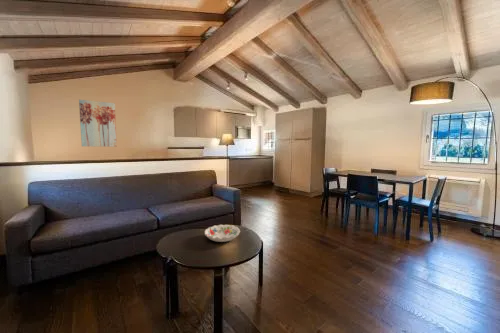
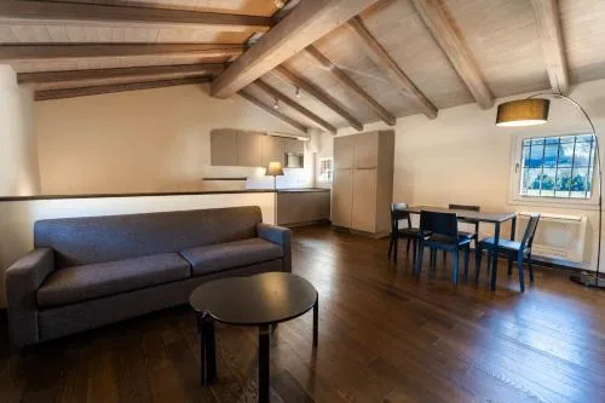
- decorative bowl [204,224,241,243]
- wall art [78,99,118,148]
